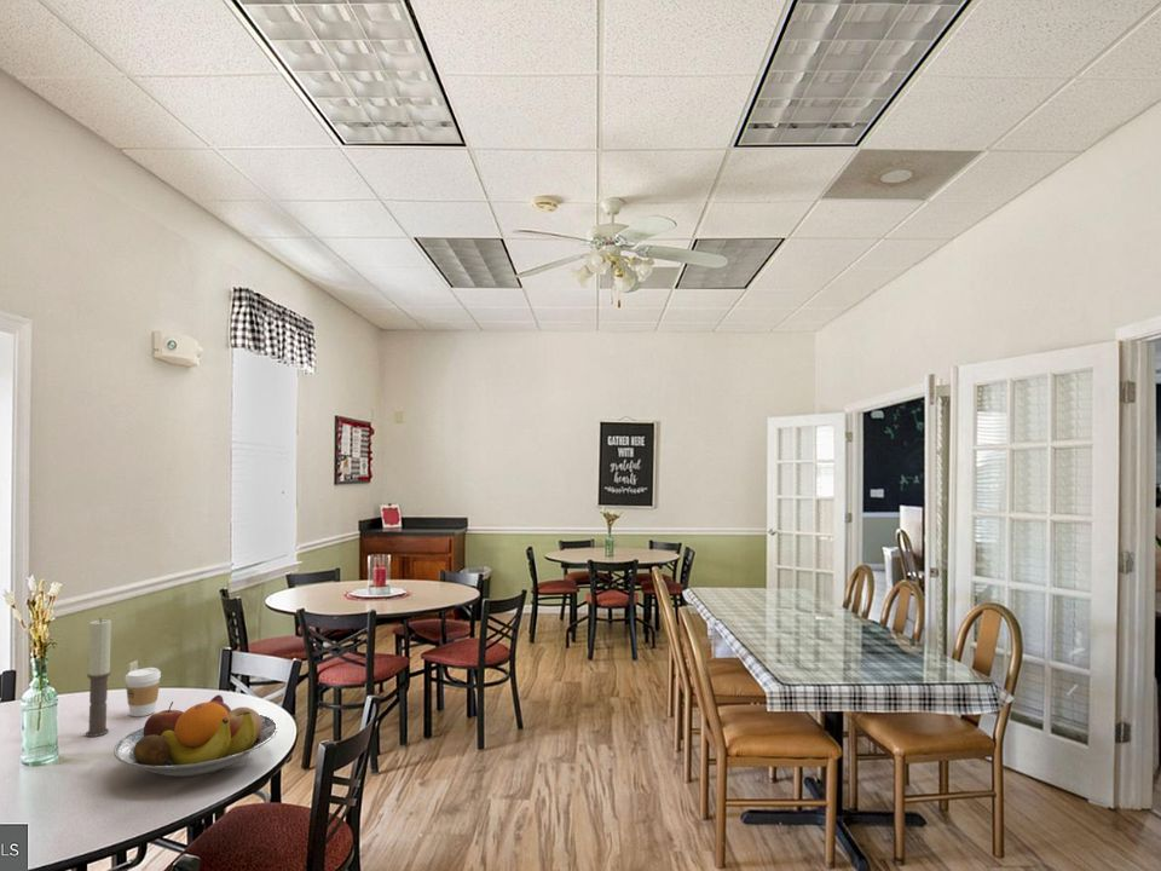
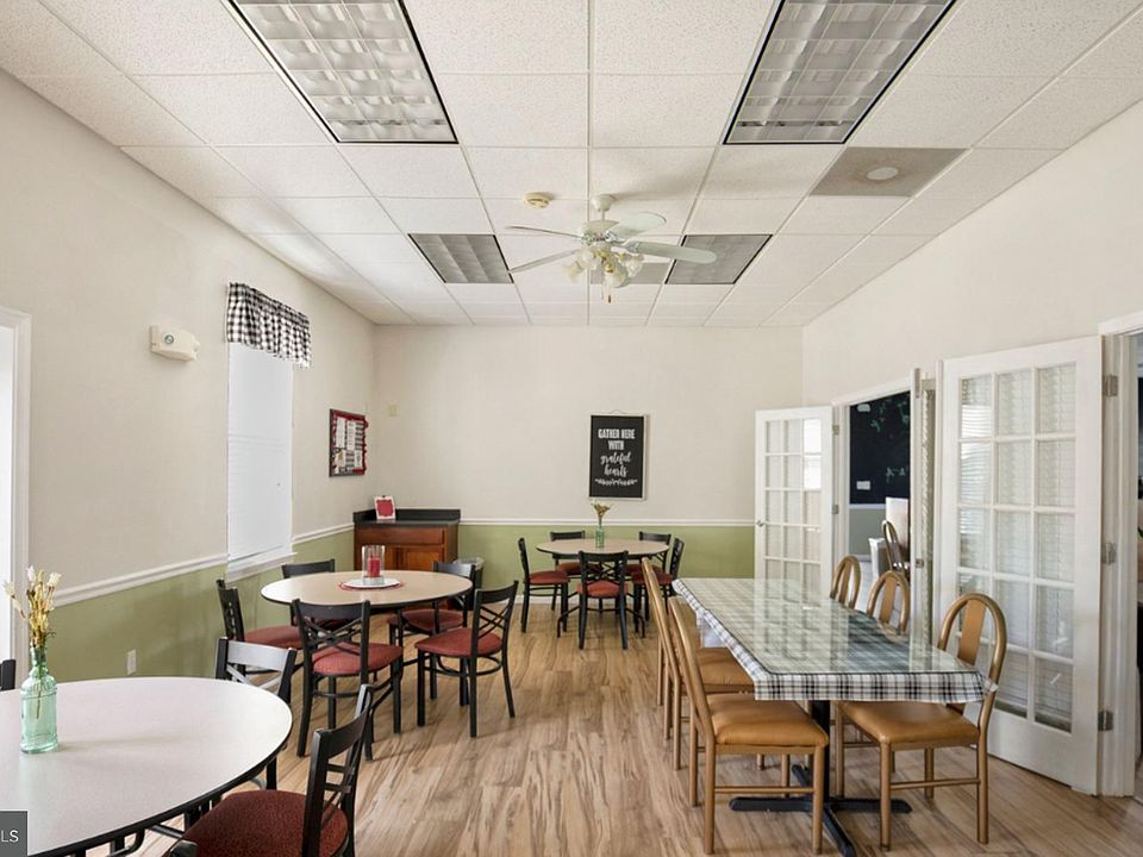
- coffee cup [123,667,162,717]
- candle [85,617,112,738]
- fruit bowl [112,693,279,778]
